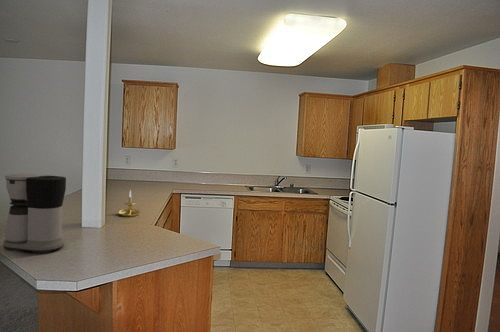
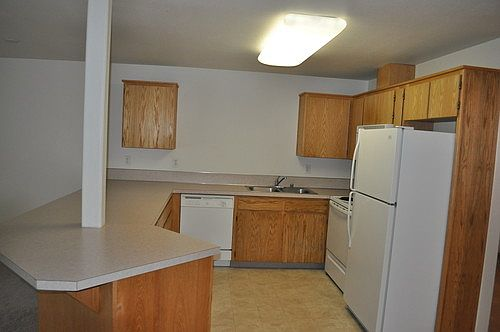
- coffee maker [2,172,67,255]
- candle holder [118,189,141,218]
